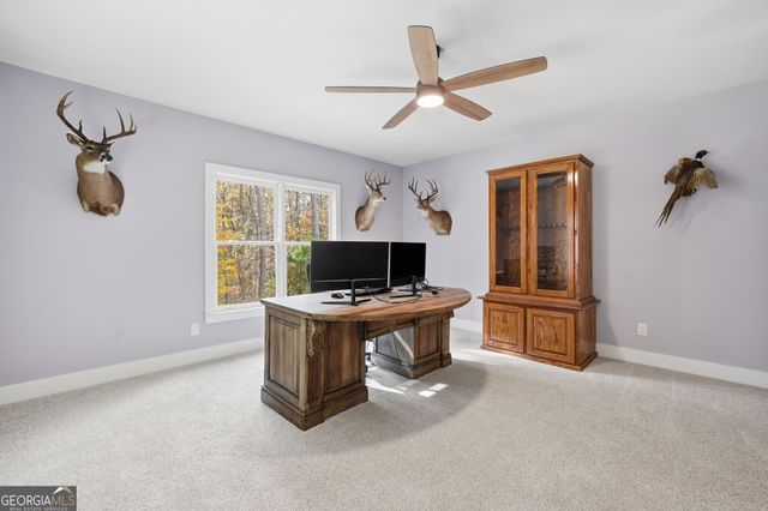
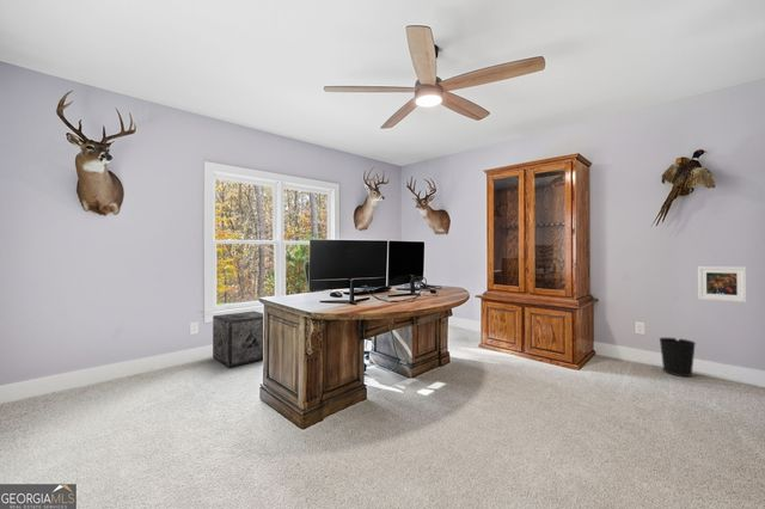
+ wastebasket [657,337,697,378]
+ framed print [697,265,748,303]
+ storage crate [212,309,264,368]
